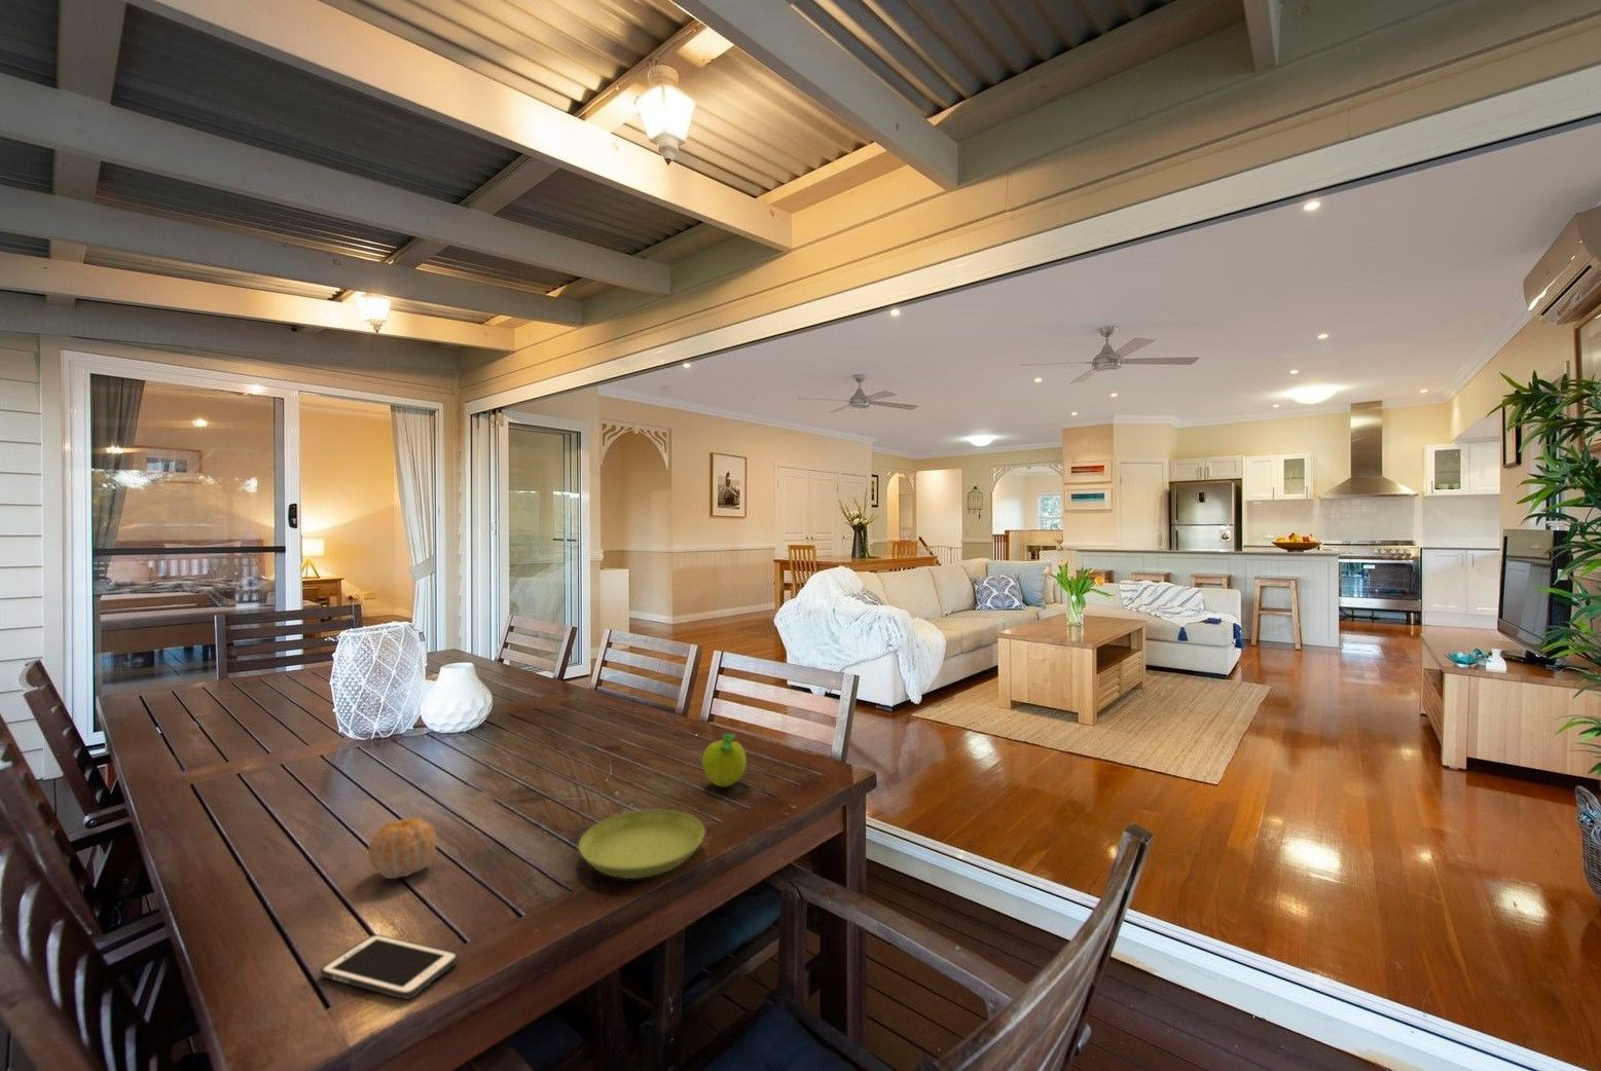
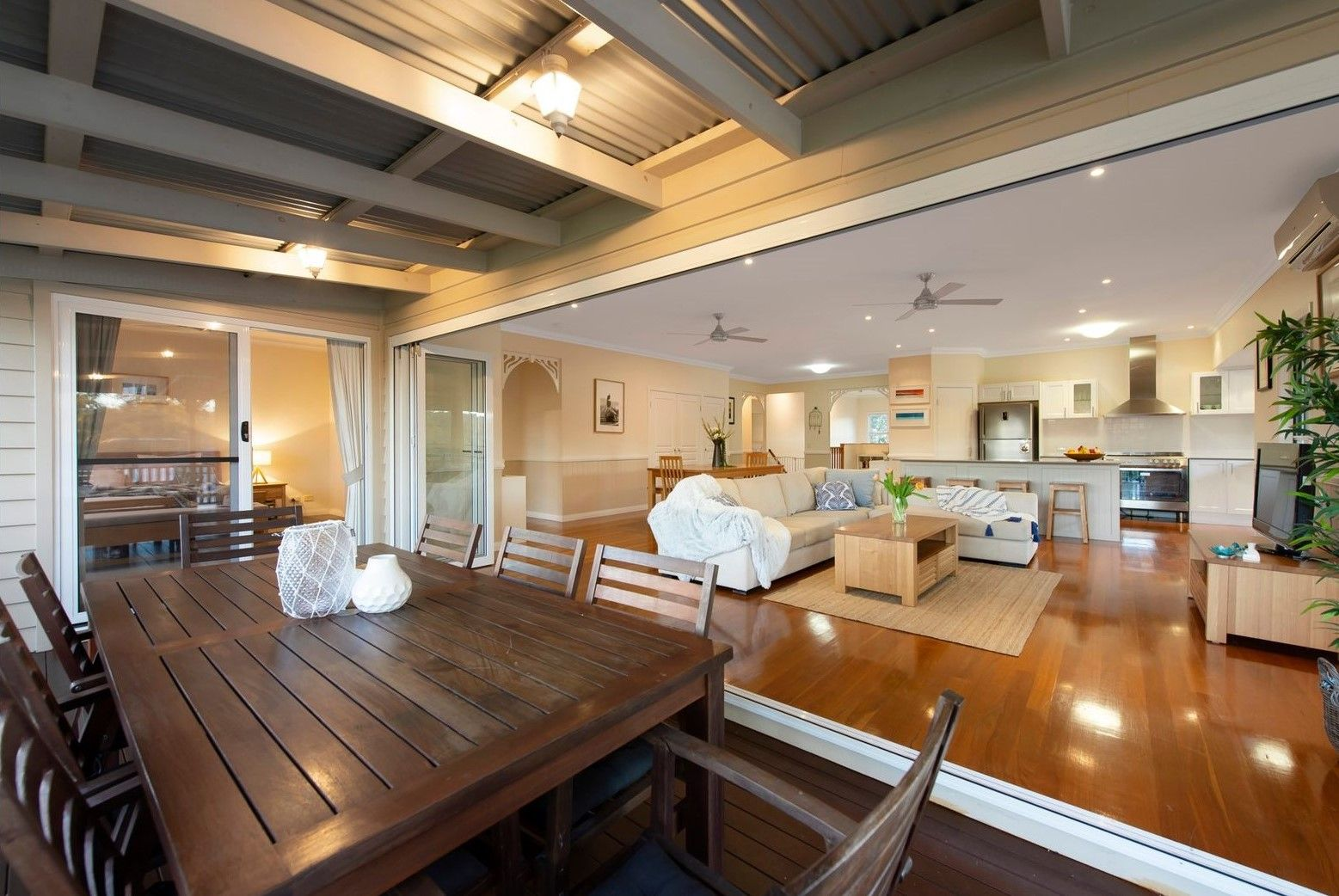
- fruit [367,816,436,880]
- saucer [578,809,705,880]
- cell phone [319,934,459,1000]
- fruit [702,733,747,789]
